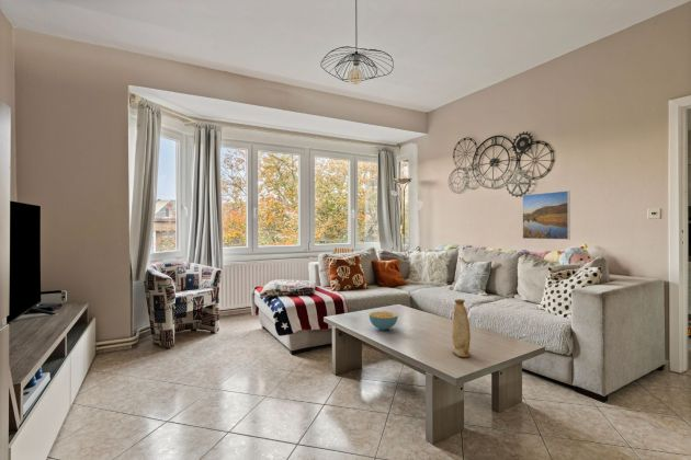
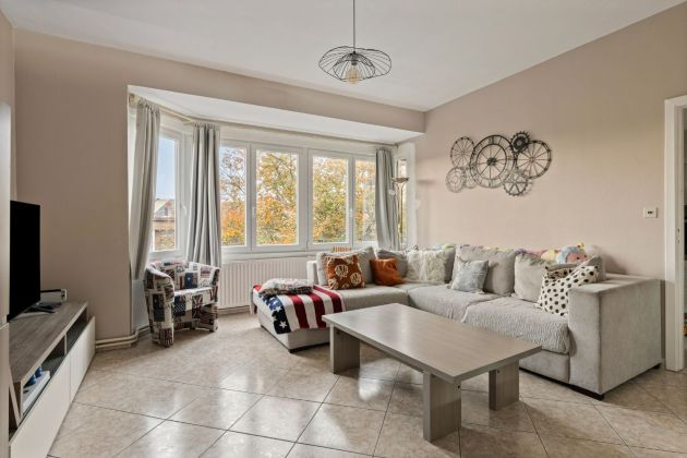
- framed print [521,189,571,241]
- vase [451,298,472,358]
- cereal bowl [369,310,399,331]
